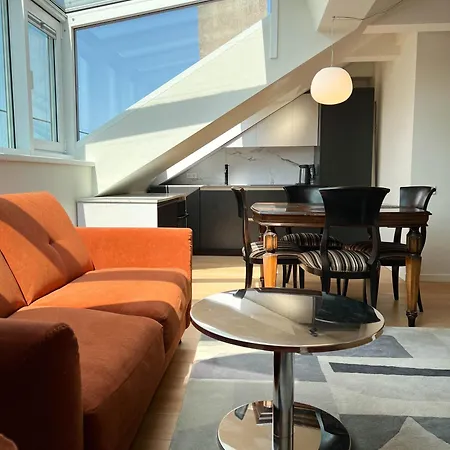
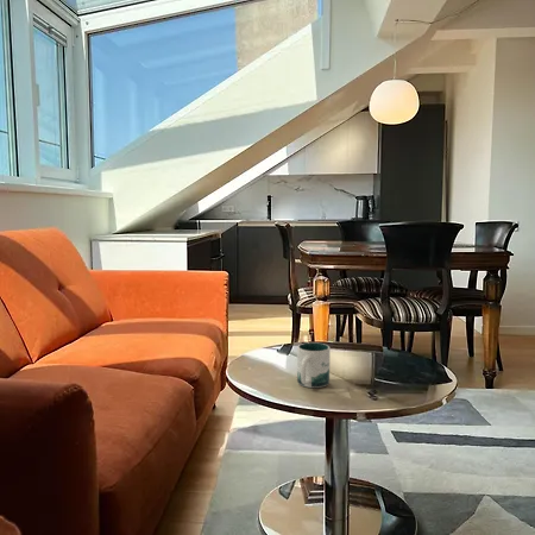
+ mug [296,341,332,389]
